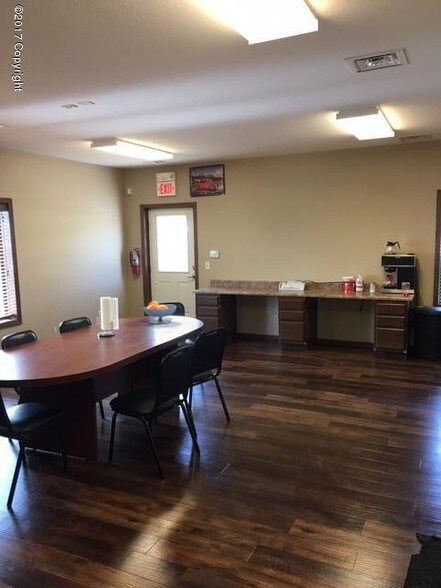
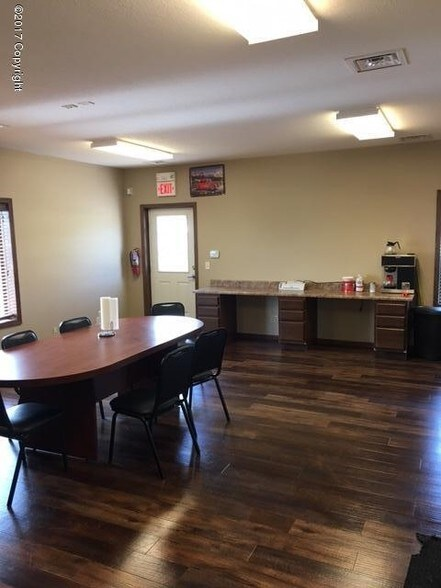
- fruit bowl [142,300,178,325]
